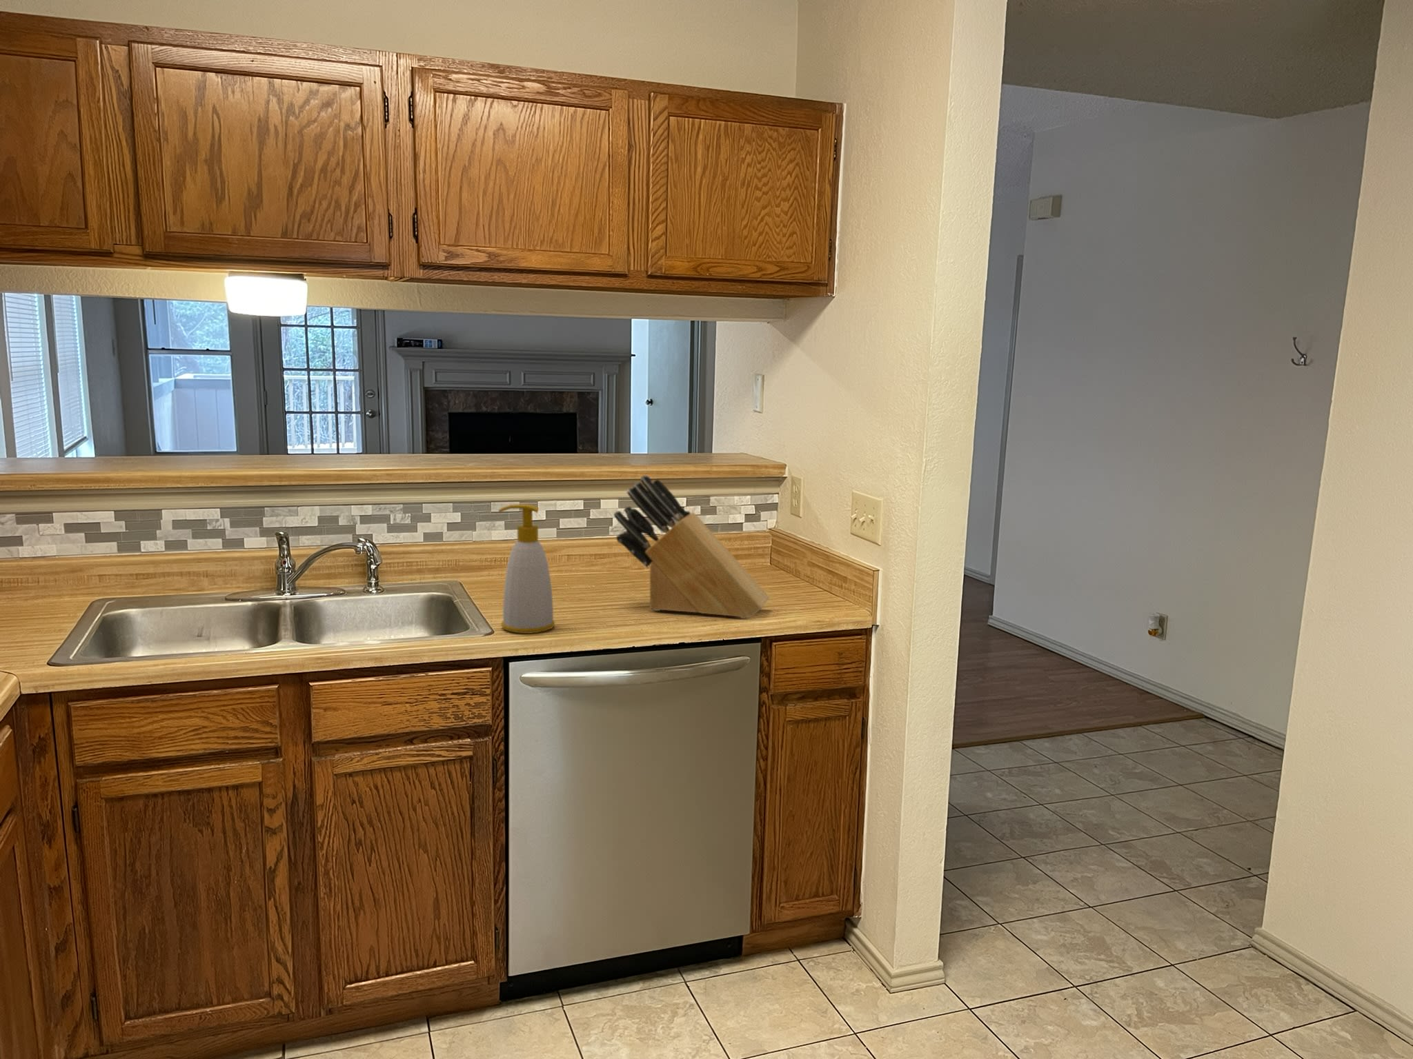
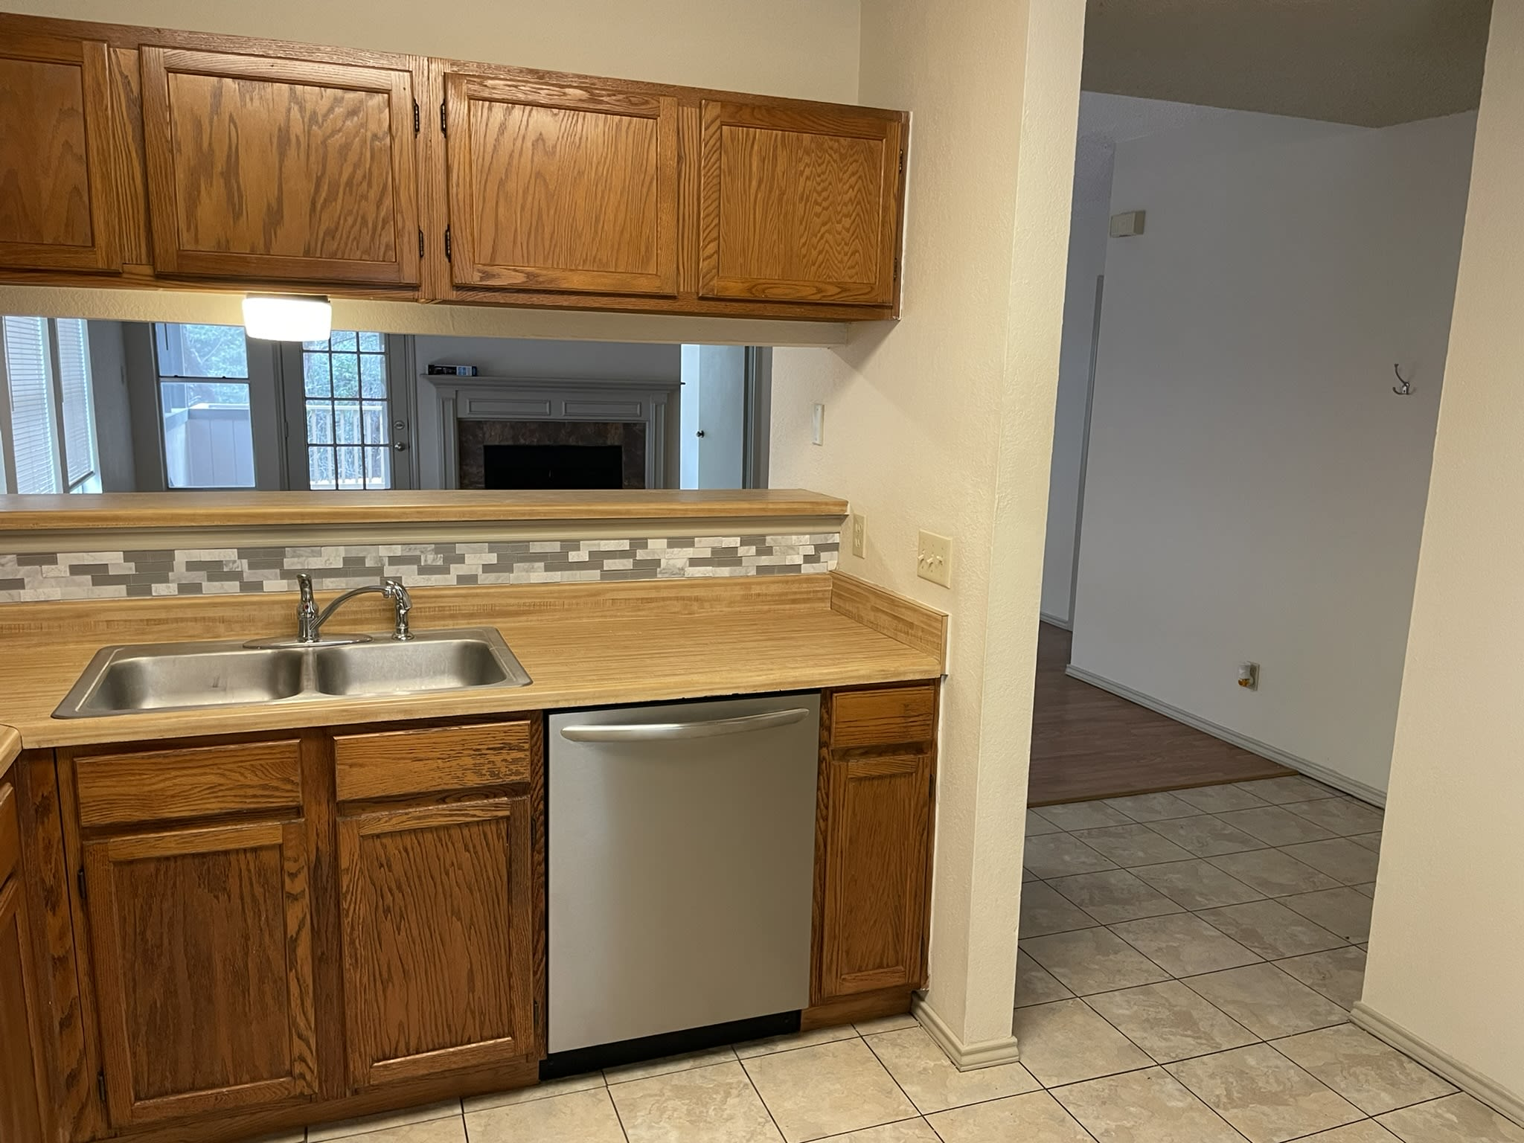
- knife block [613,474,770,620]
- soap bottle [497,503,555,634]
